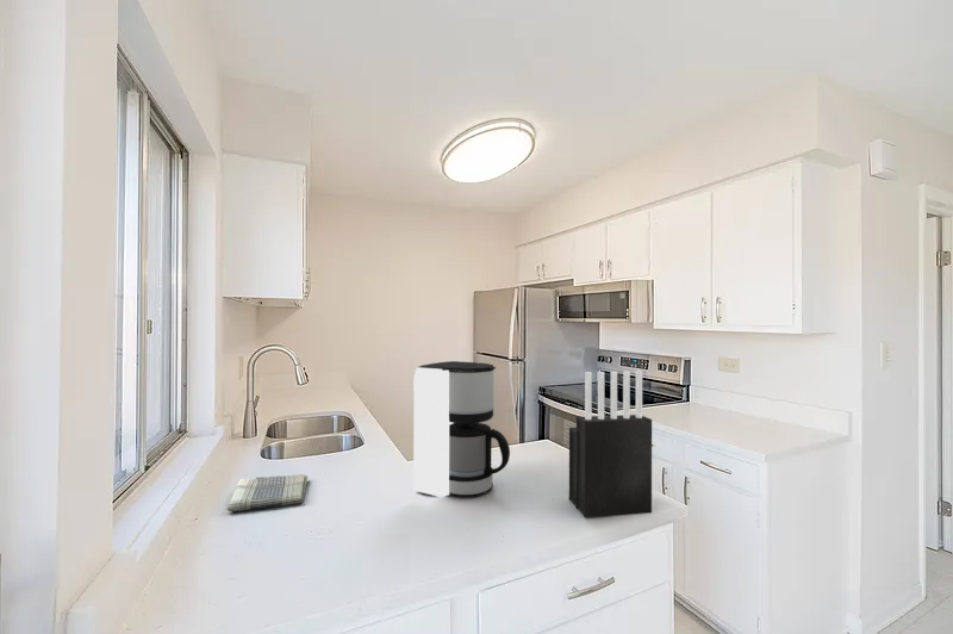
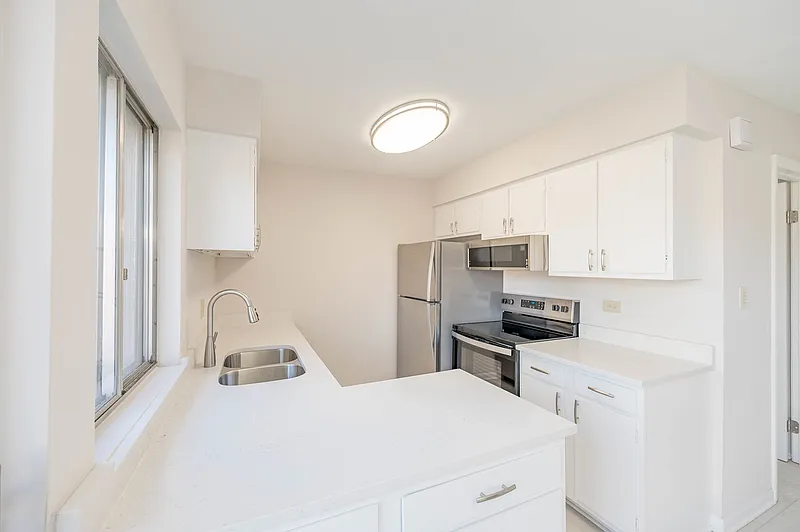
- knife block [568,369,653,518]
- coffee maker [412,360,511,498]
- dish towel [226,473,309,512]
